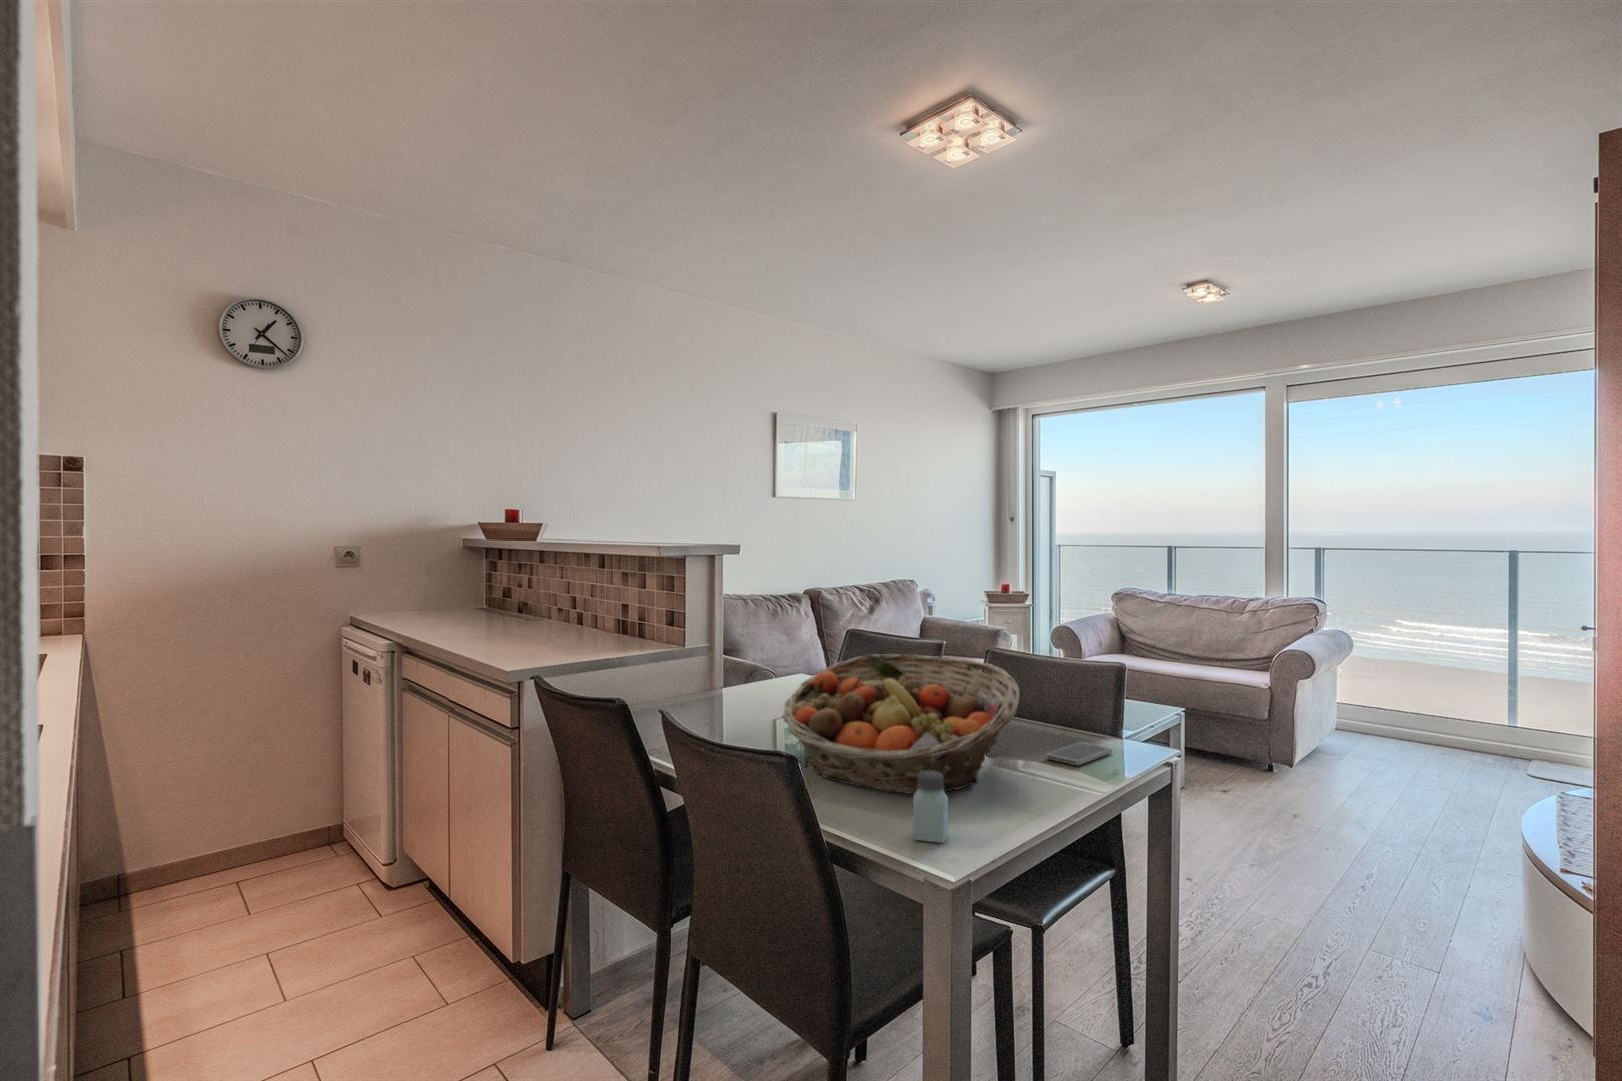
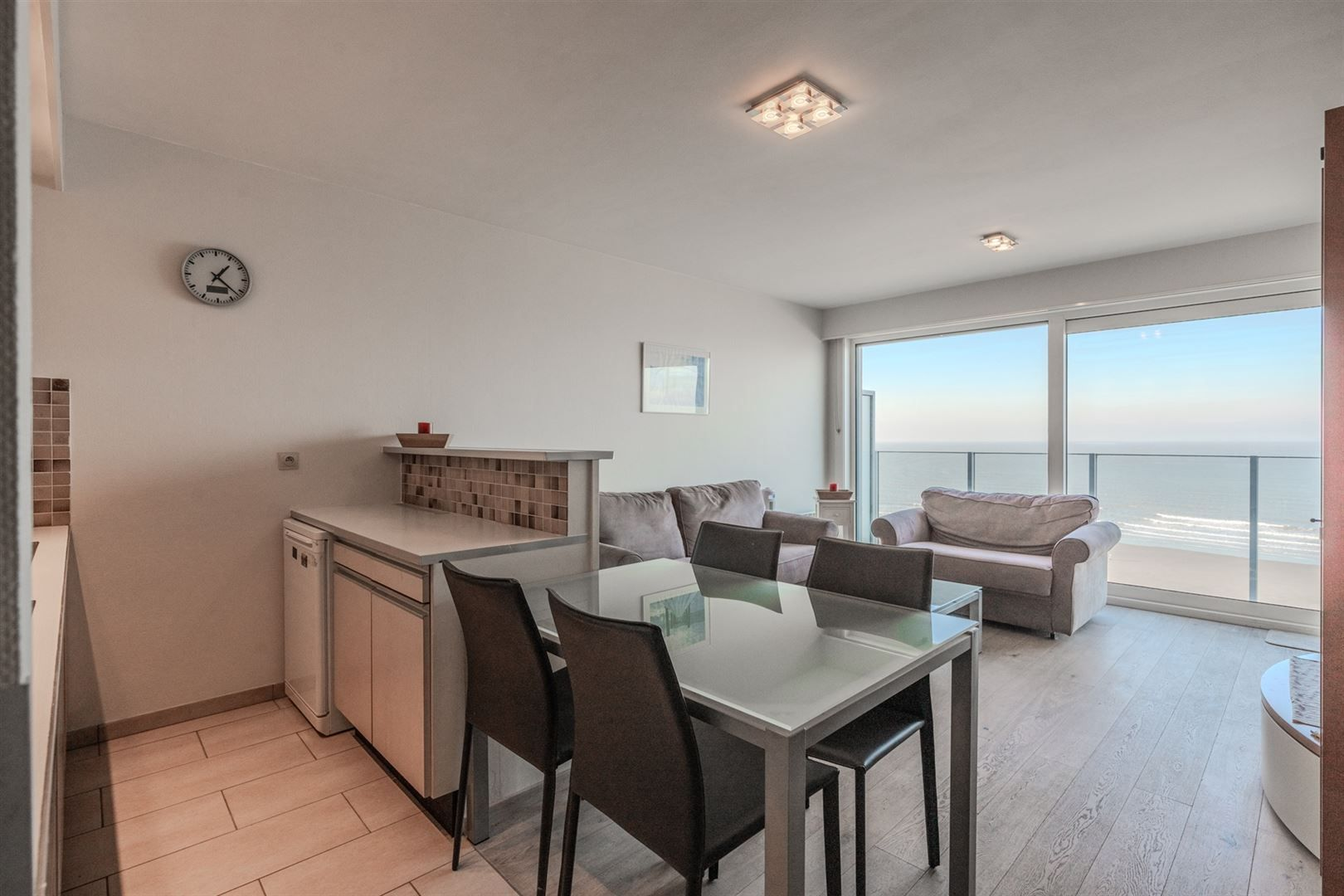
- saltshaker [912,771,949,843]
- smartphone [1045,741,1114,766]
- fruit basket [781,653,1021,795]
